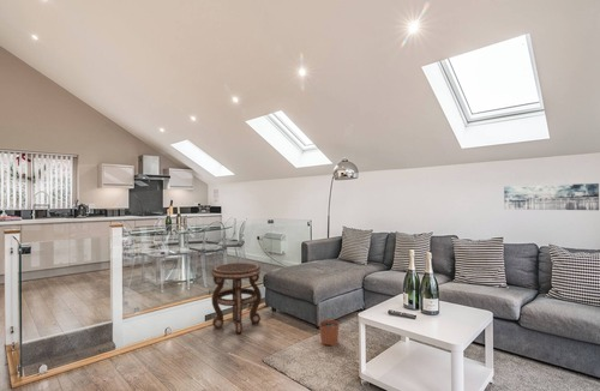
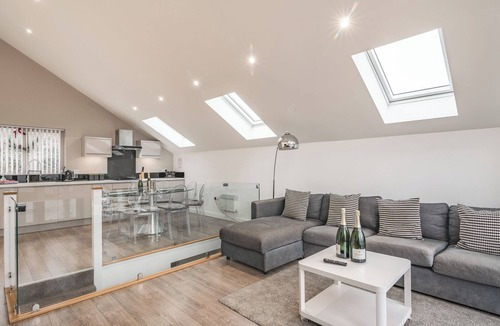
- wall art [503,182,600,211]
- side table [210,261,263,335]
- plant pot [318,312,341,347]
